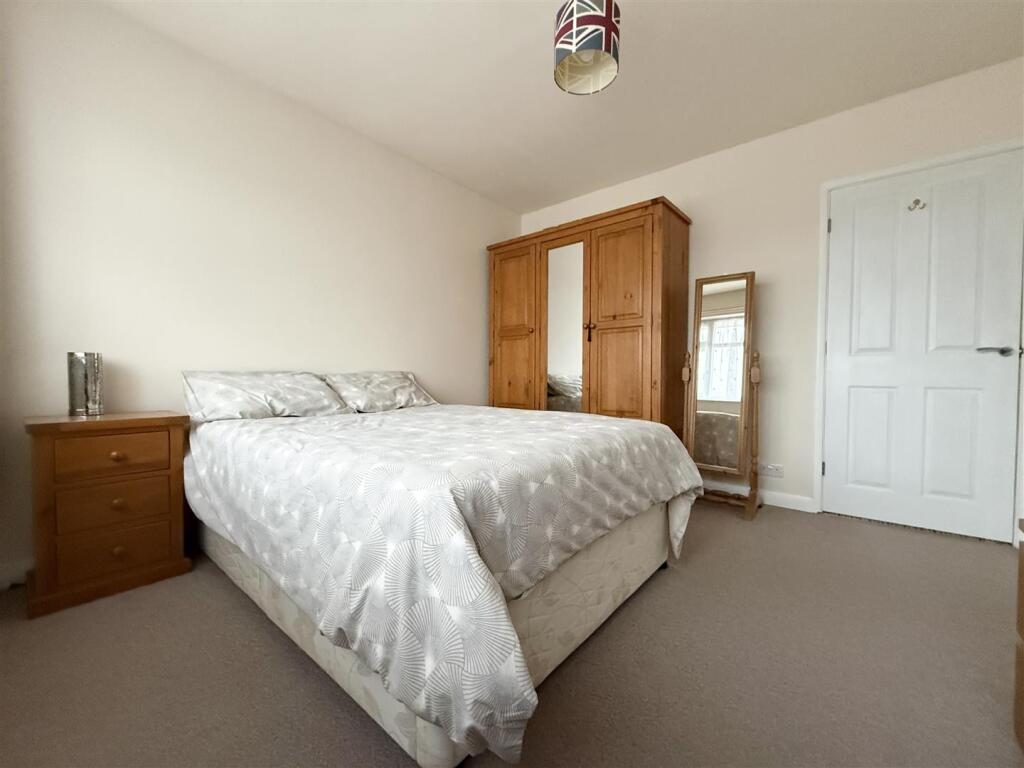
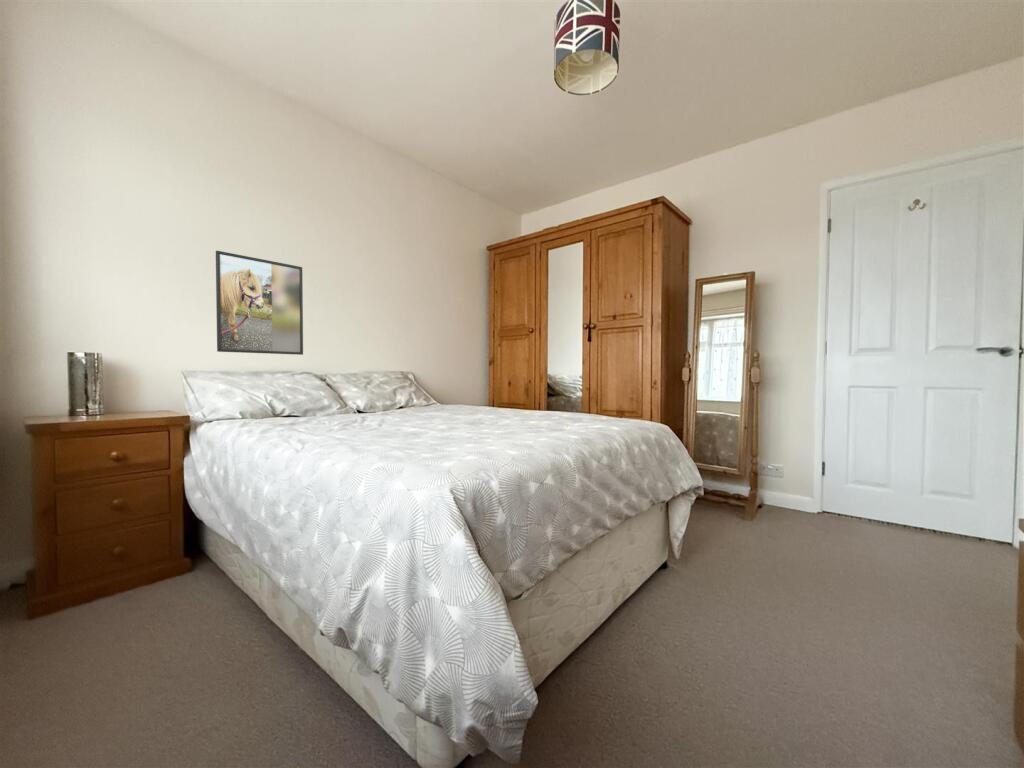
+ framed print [215,250,304,356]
